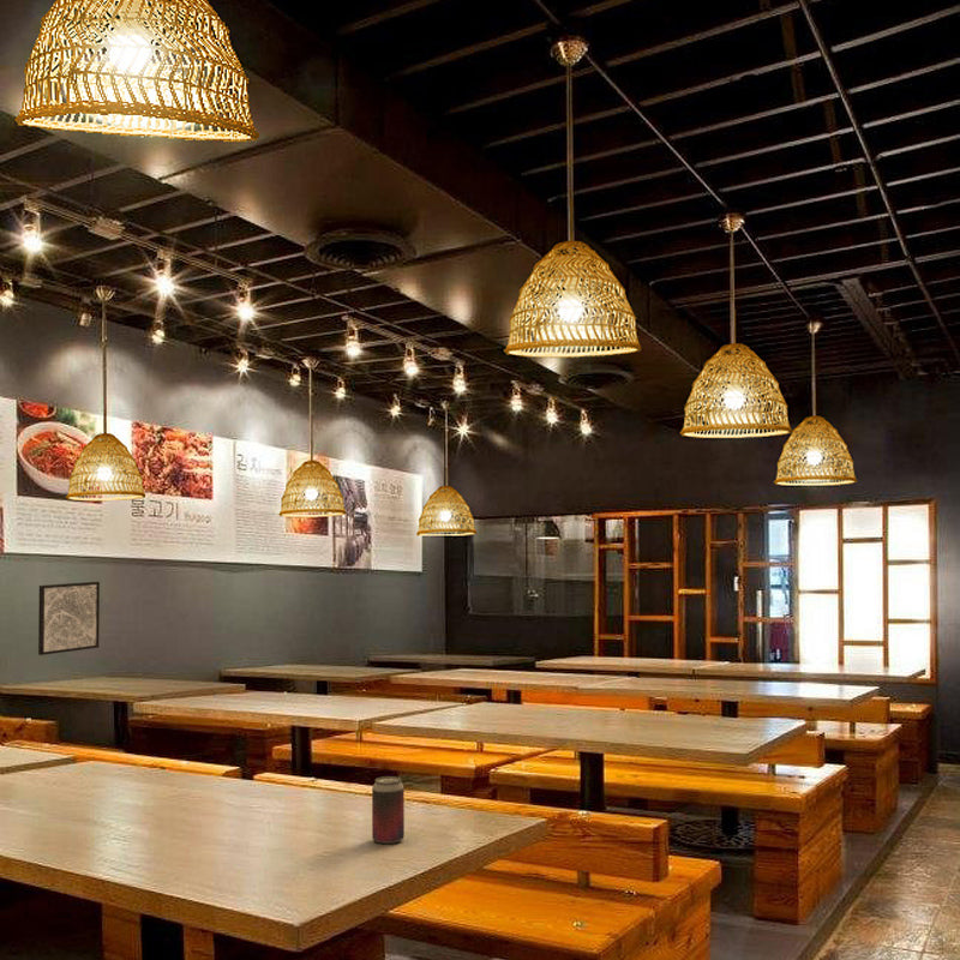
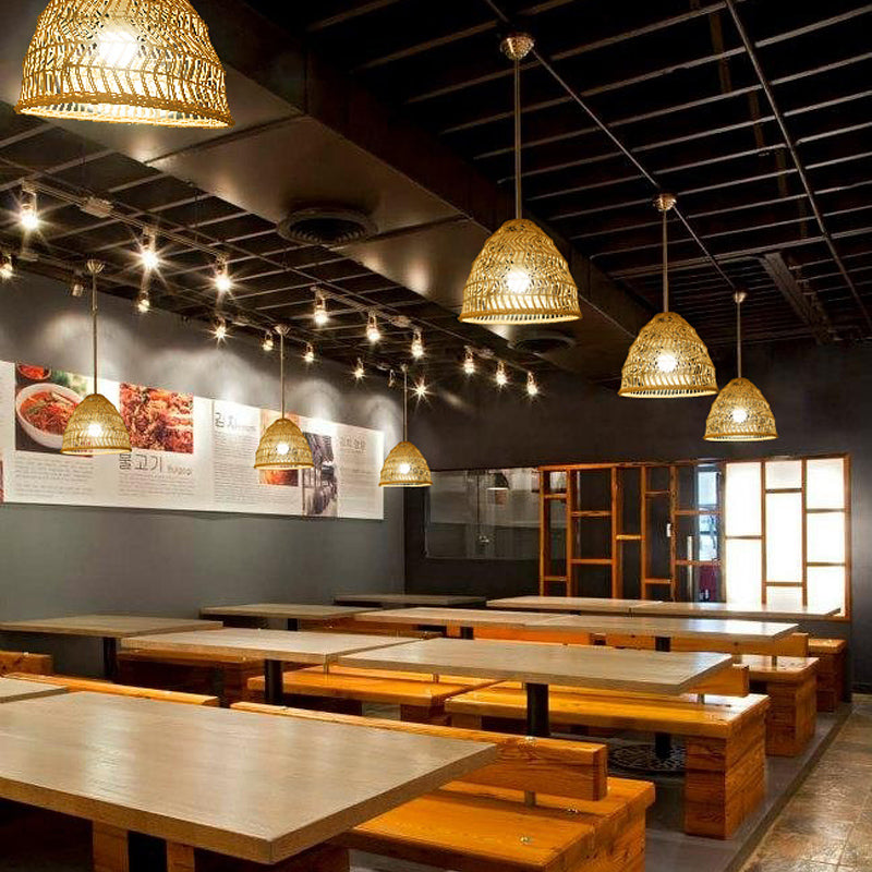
- wall art [37,581,101,656]
- beverage can [371,775,406,845]
